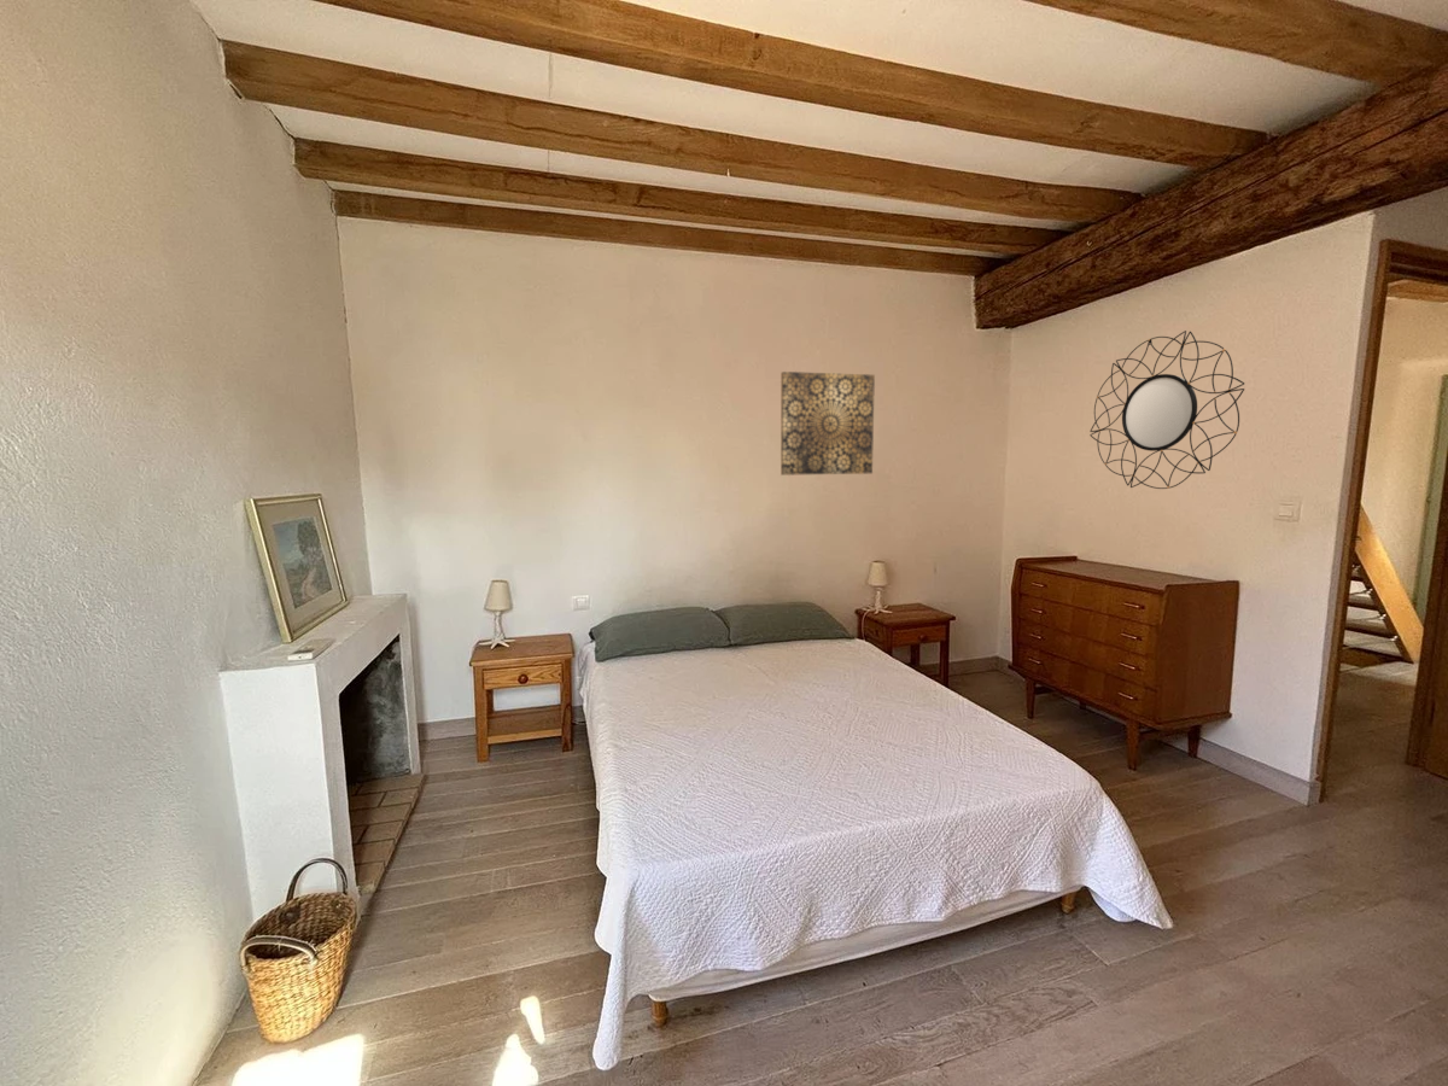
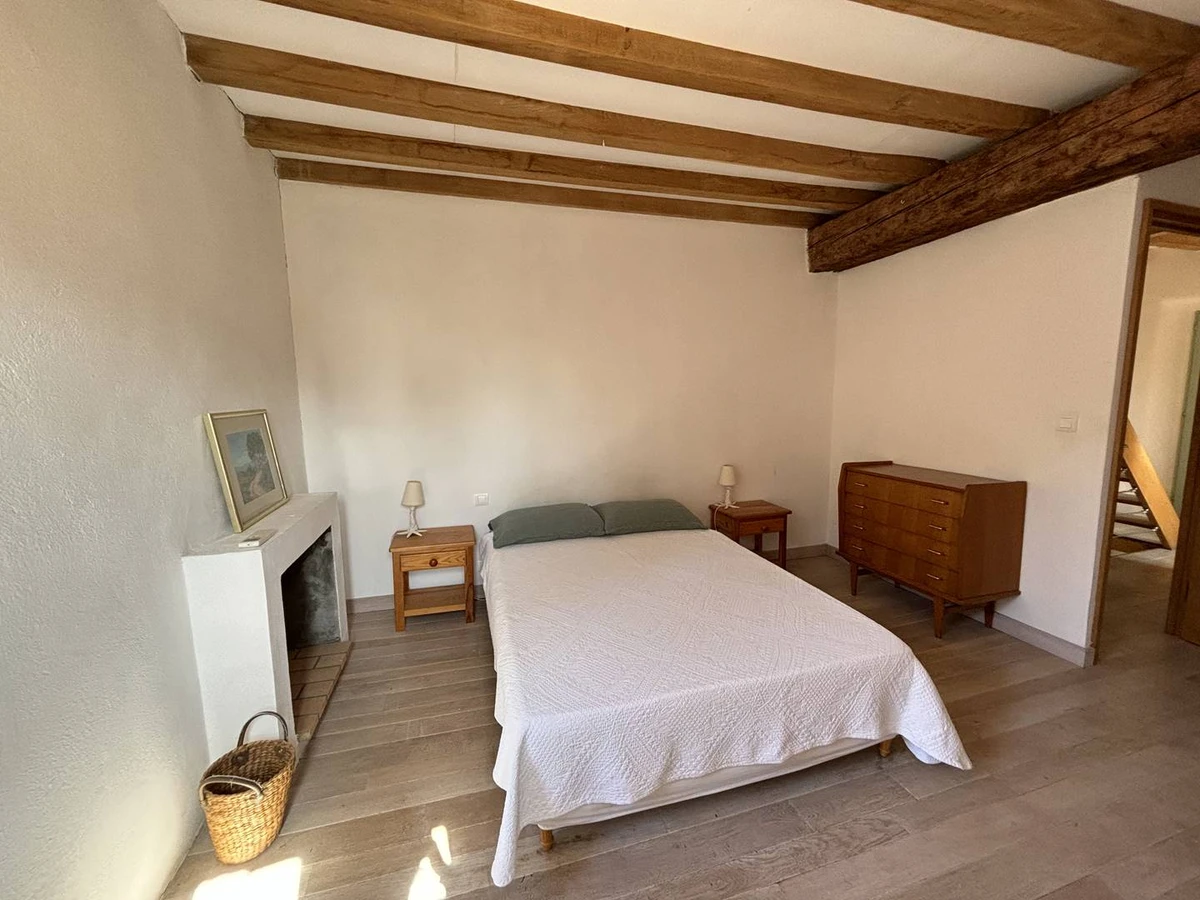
- wall art [780,370,876,477]
- home mirror [1088,329,1245,490]
